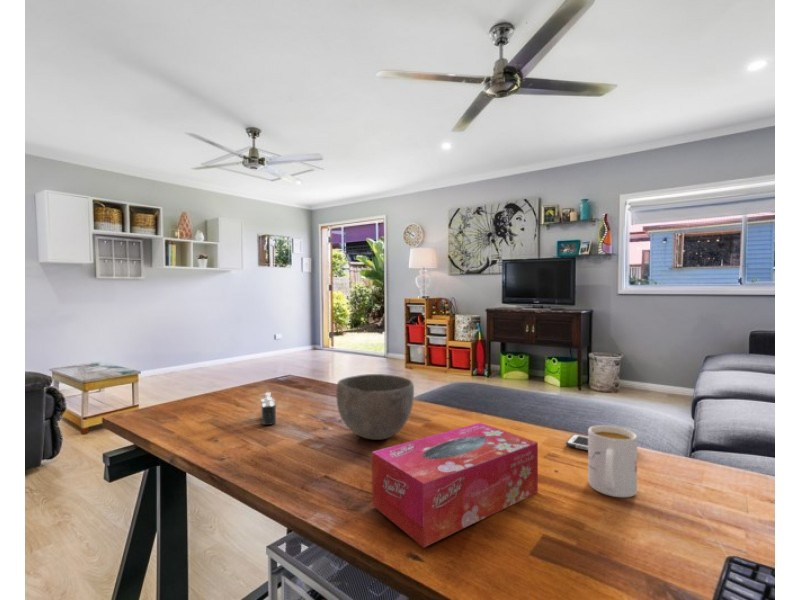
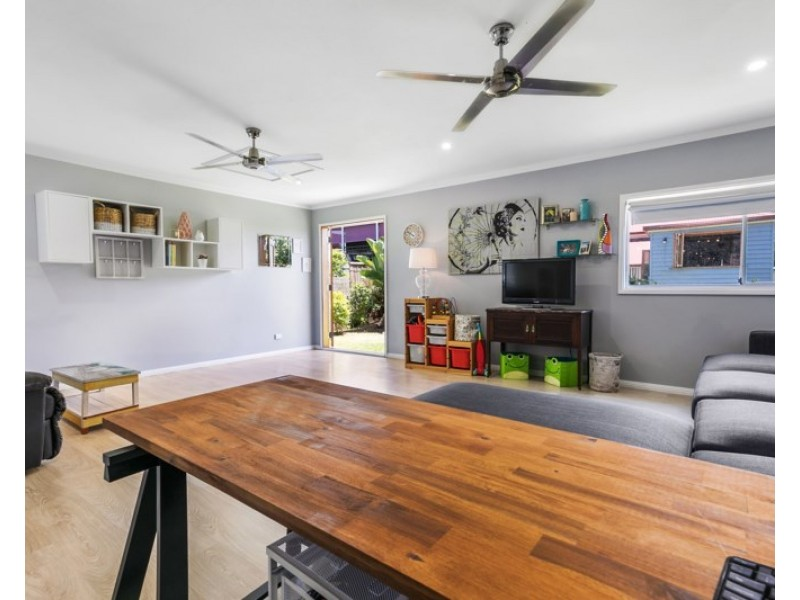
- tissue box [371,422,539,549]
- mug [587,424,638,498]
- cell phone [565,433,588,451]
- bowl [335,373,415,441]
- candle [258,391,277,426]
